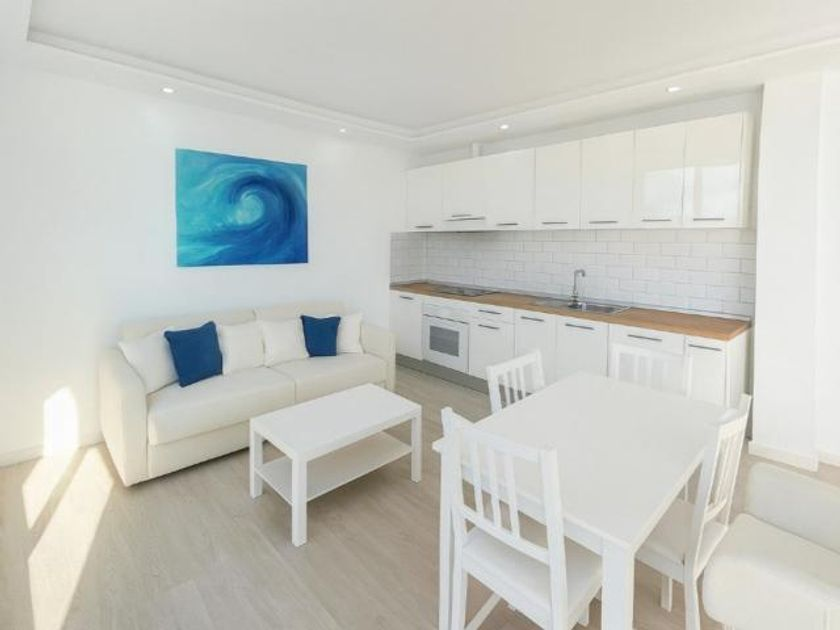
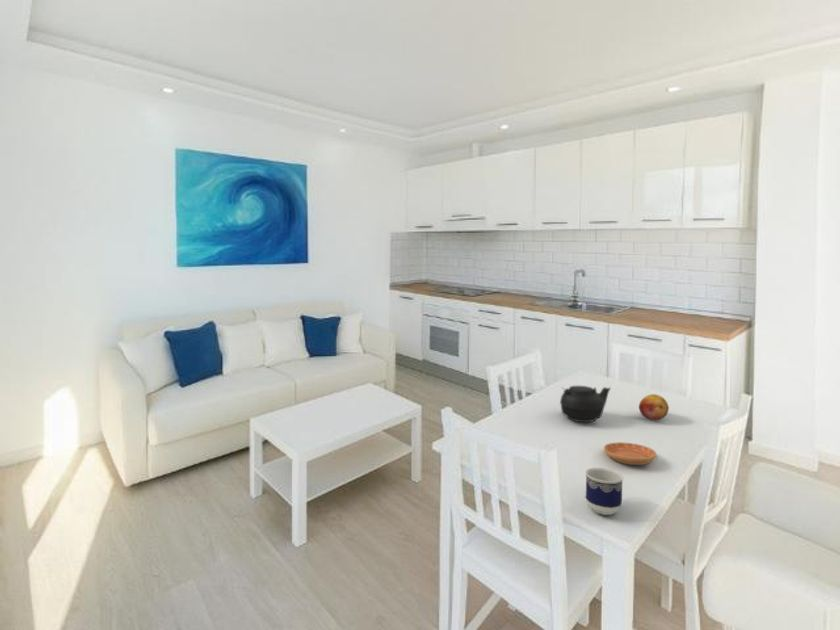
+ saucer [603,441,658,466]
+ fruit [638,393,670,421]
+ teapot [559,385,612,423]
+ cup [584,467,625,516]
